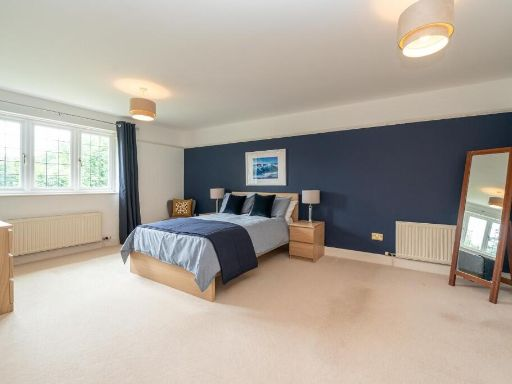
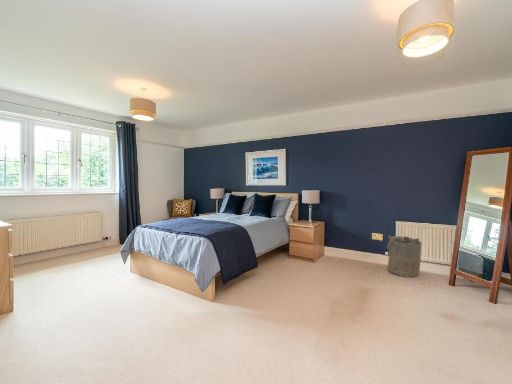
+ laundry hamper [385,235,423,278]
